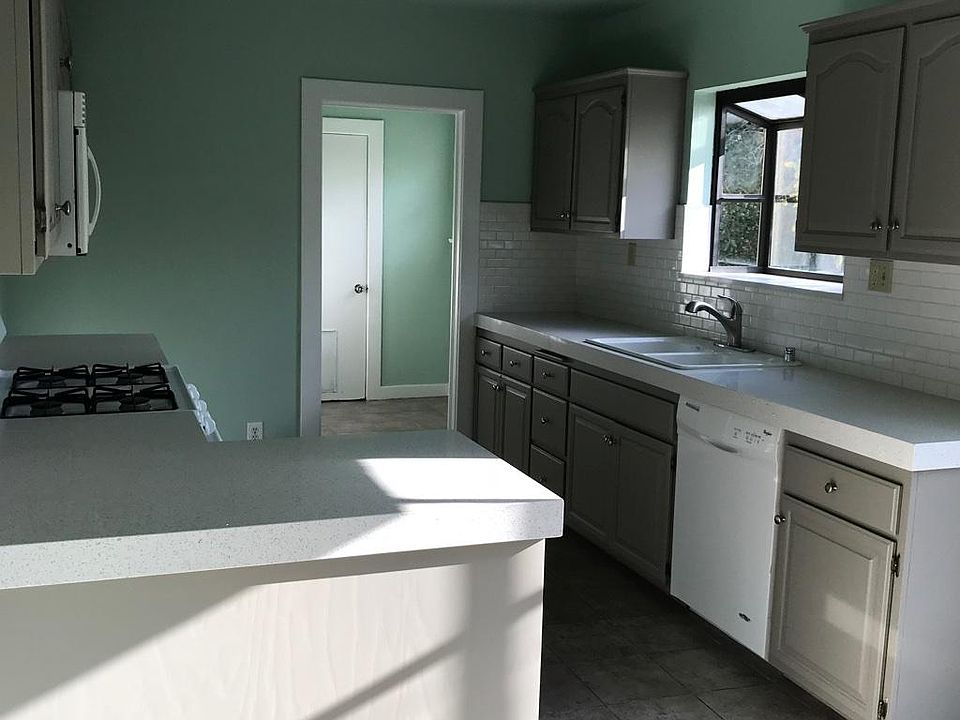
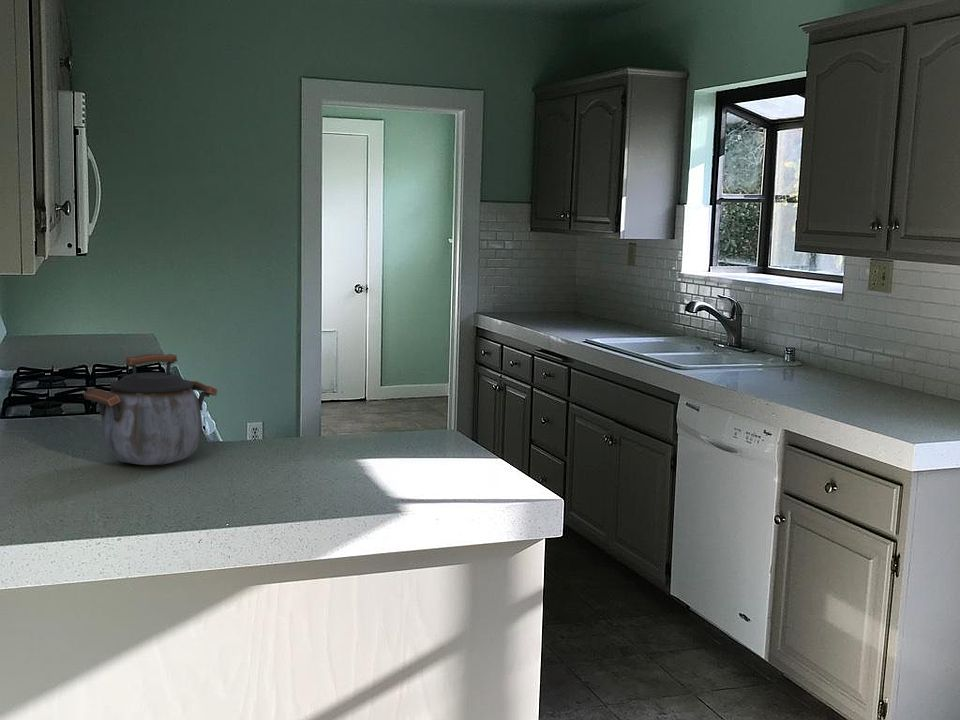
+ kettle [82,353,218,466]
